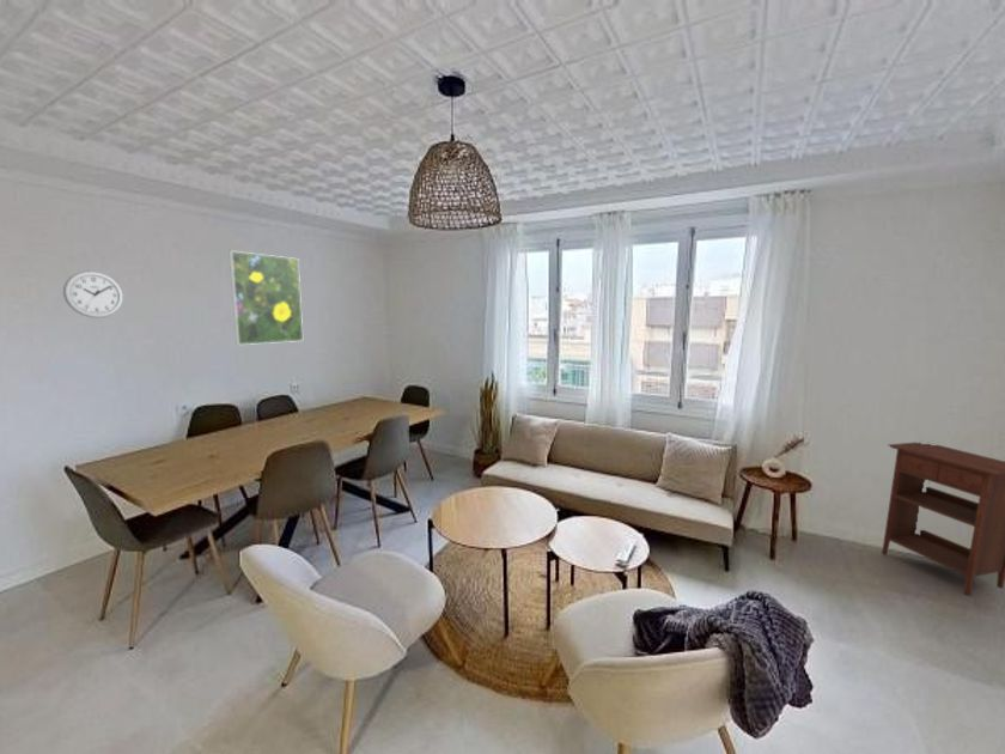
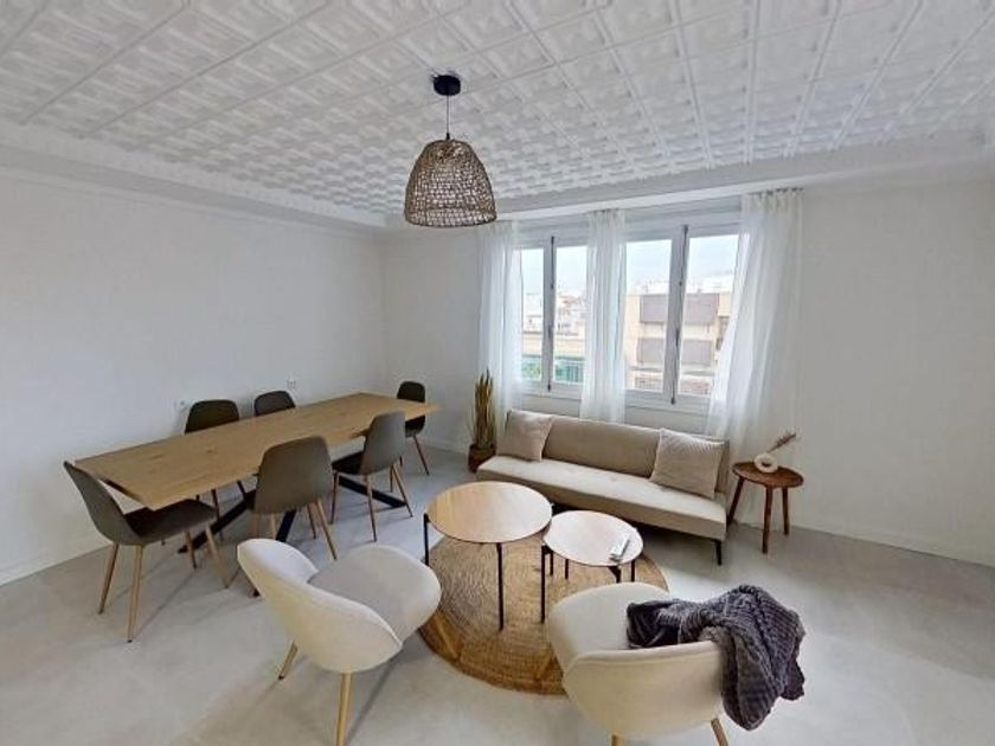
- wall clock [62,269,124,320]
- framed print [227,250,304,346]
- nightstand [881,442,1005,597]
